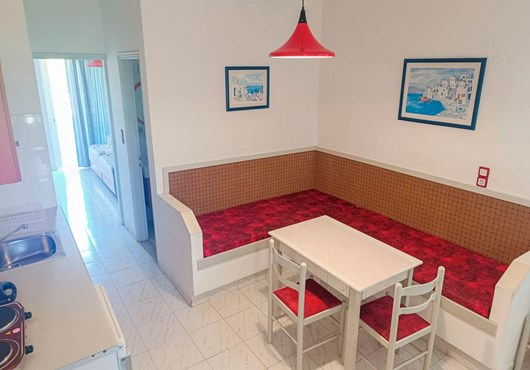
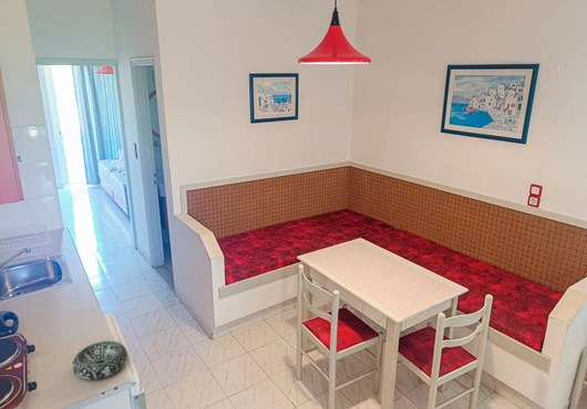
+ decorative bowl [71,340,128,380]
